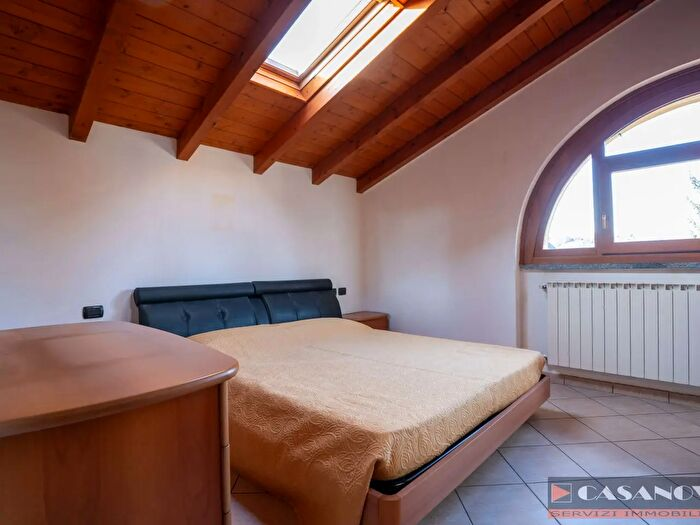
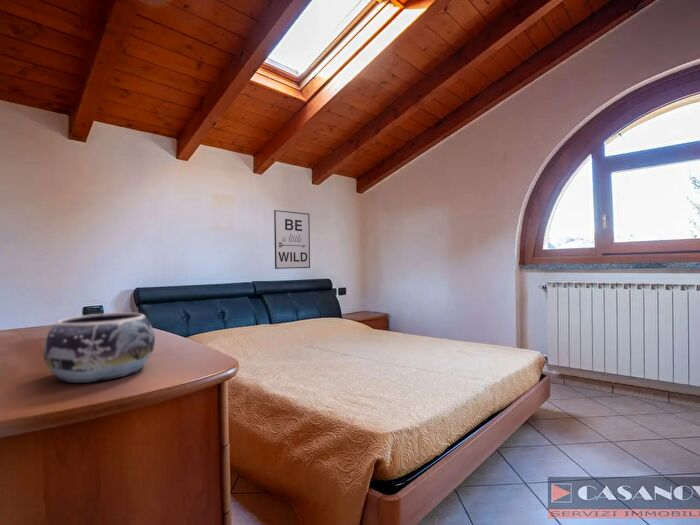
+ wall art [273,209,311,270]
+ decorative bowl [43,312,156,384]
